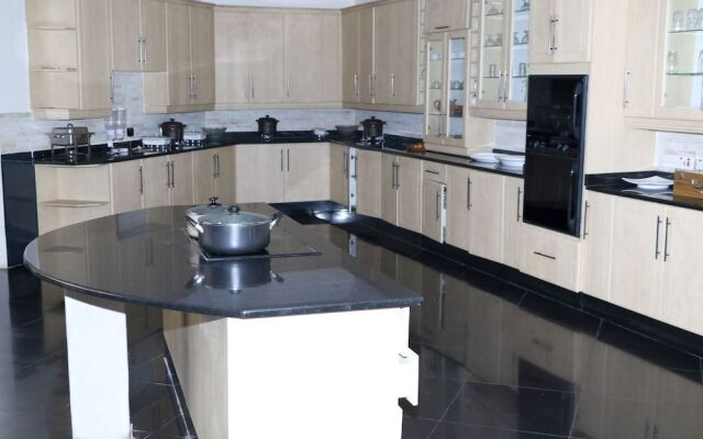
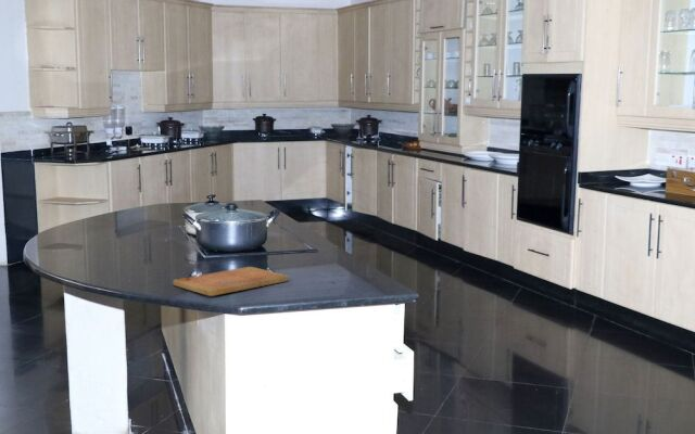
+ cutting board [173,266,290,297]
